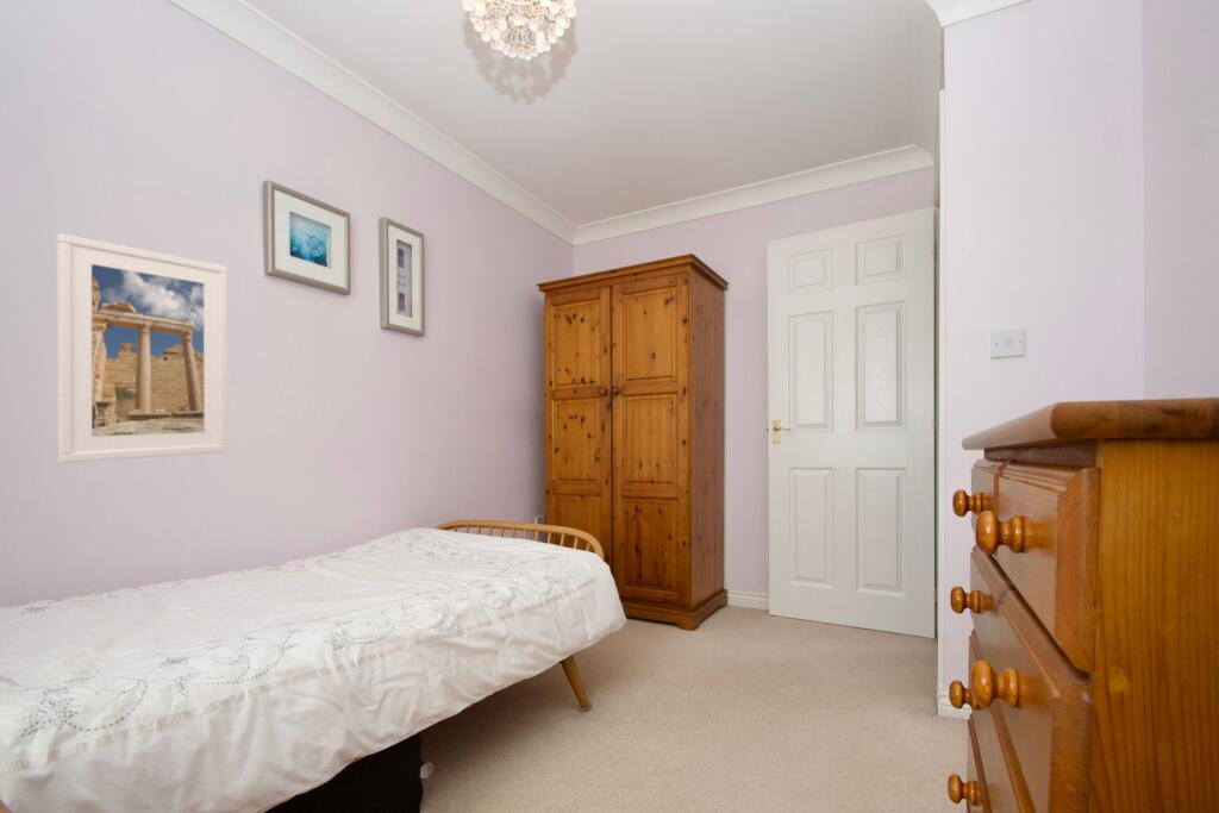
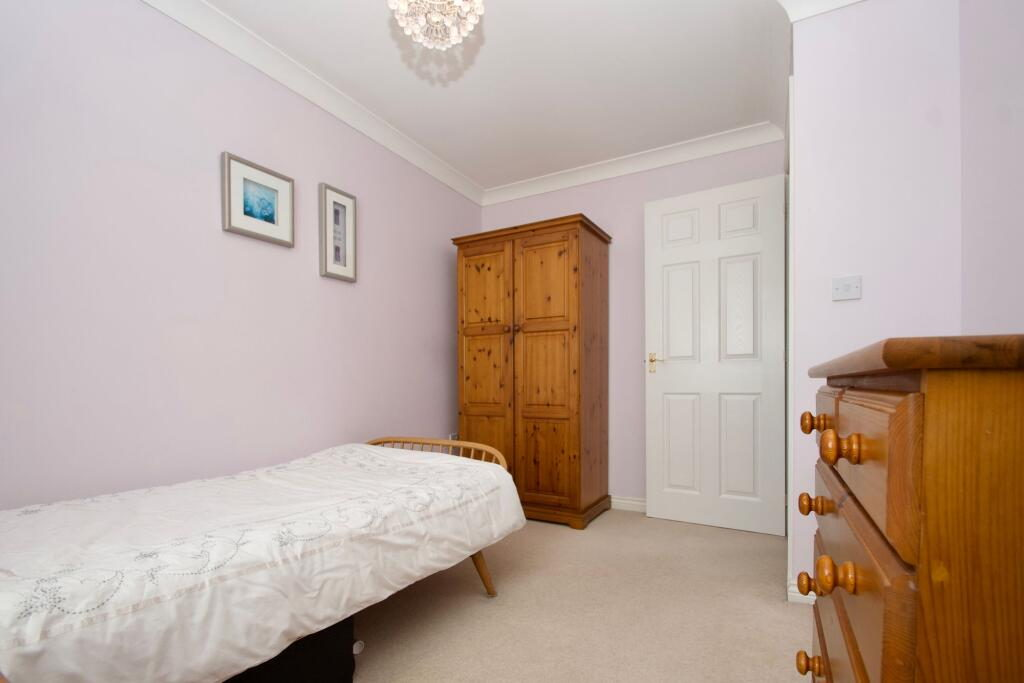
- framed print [56,232,229,464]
